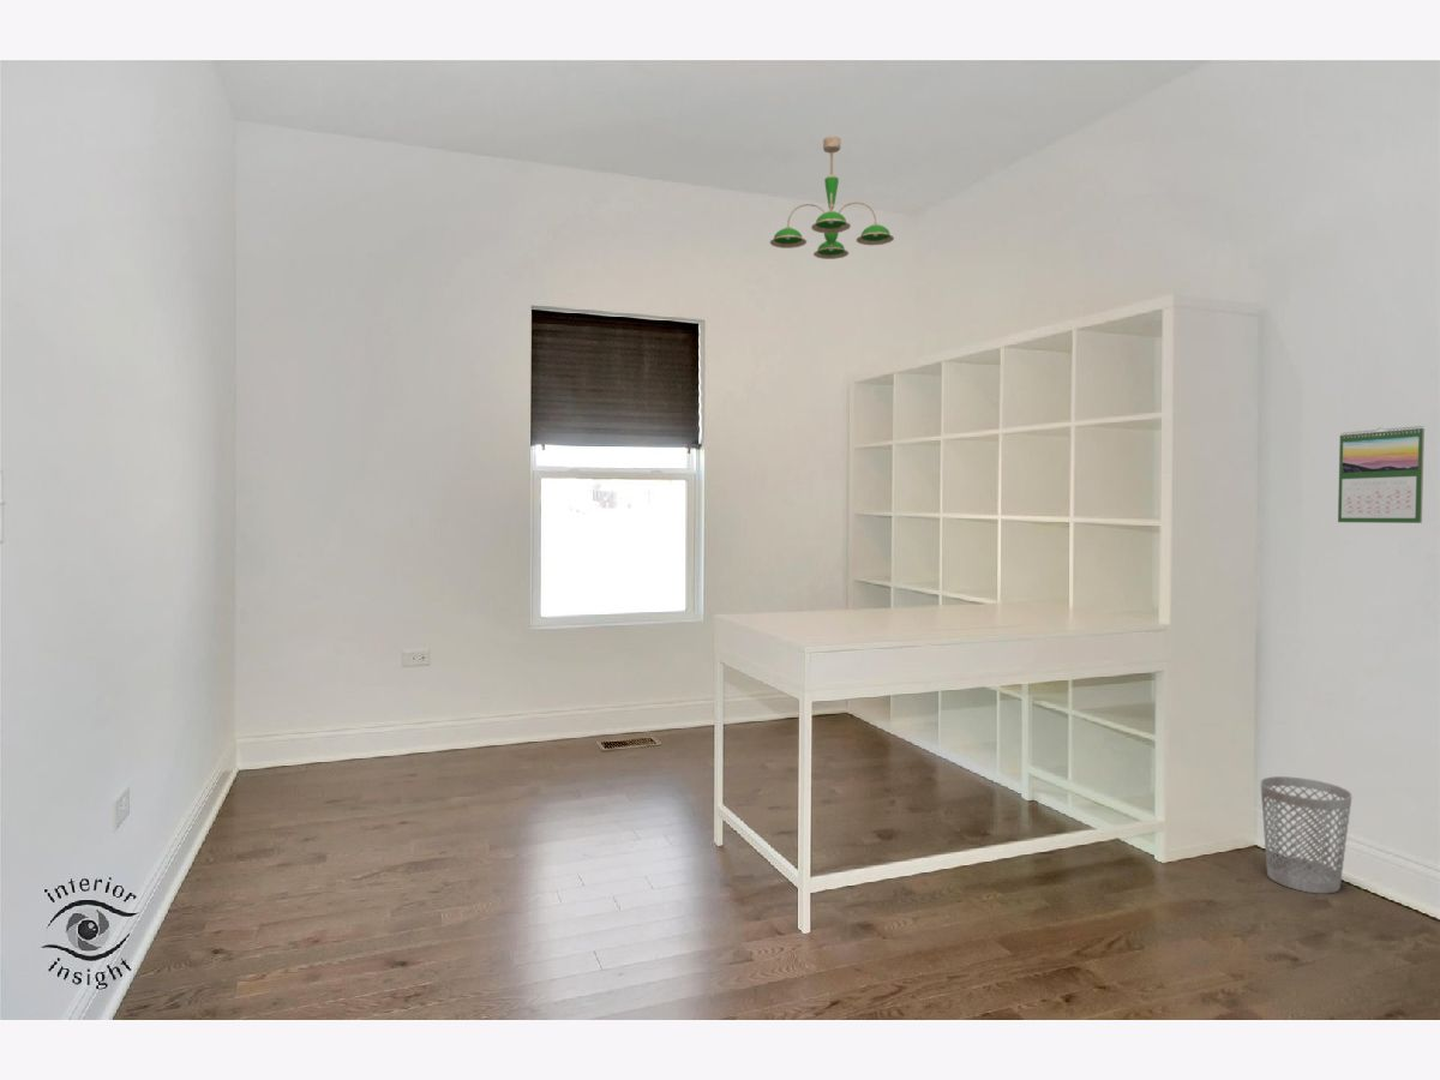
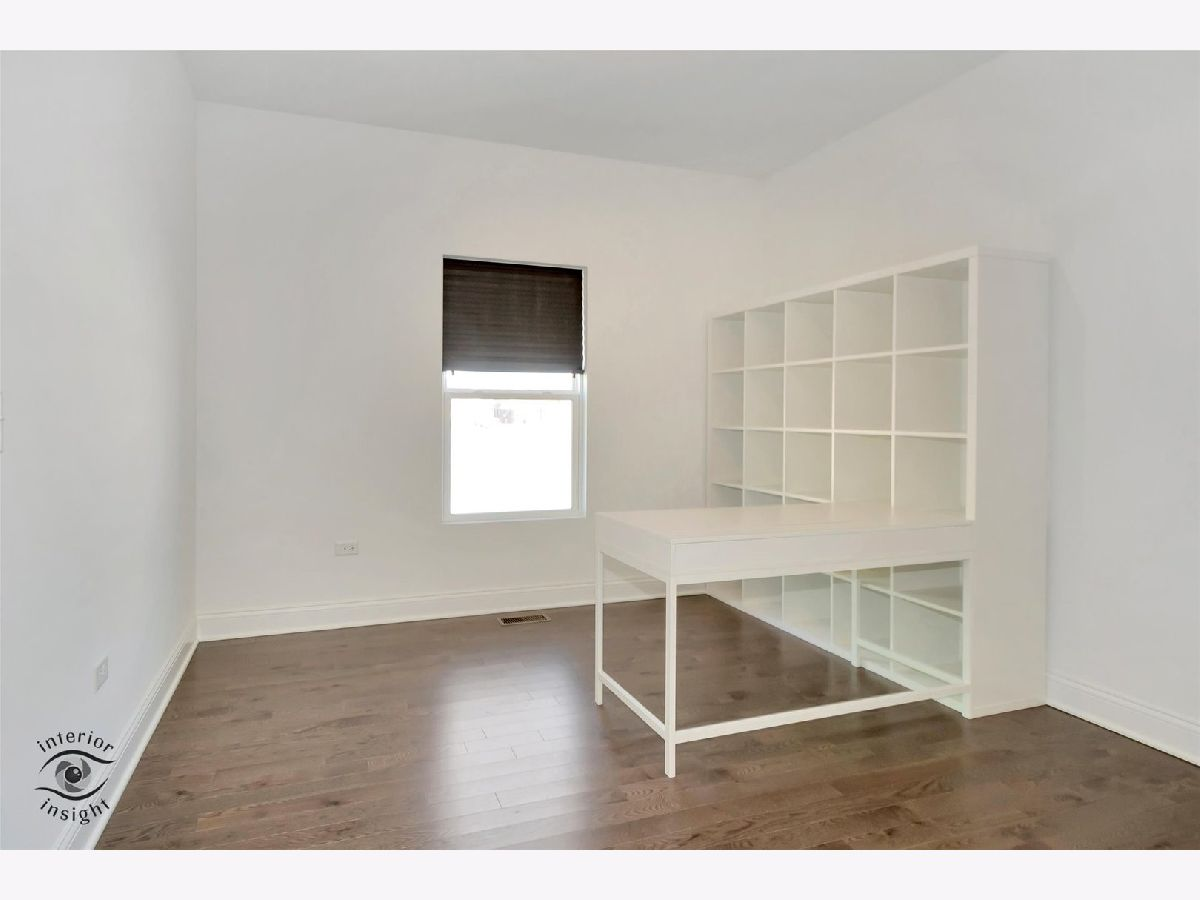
- ceiling light fixture [769,136,895,260]
- calendar [1337,425,1426,524]
- wastebasket [1260,775,1354,895]
